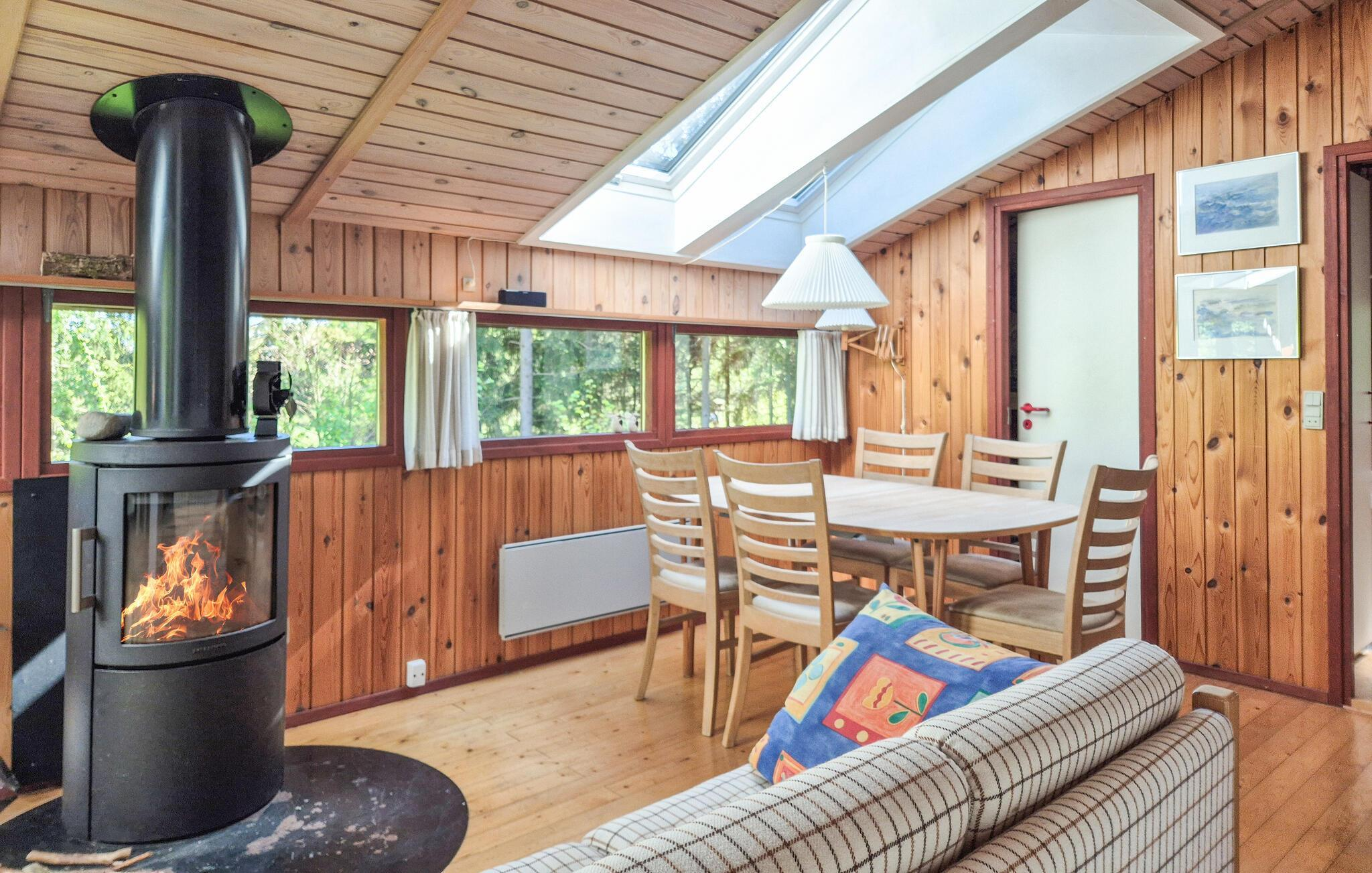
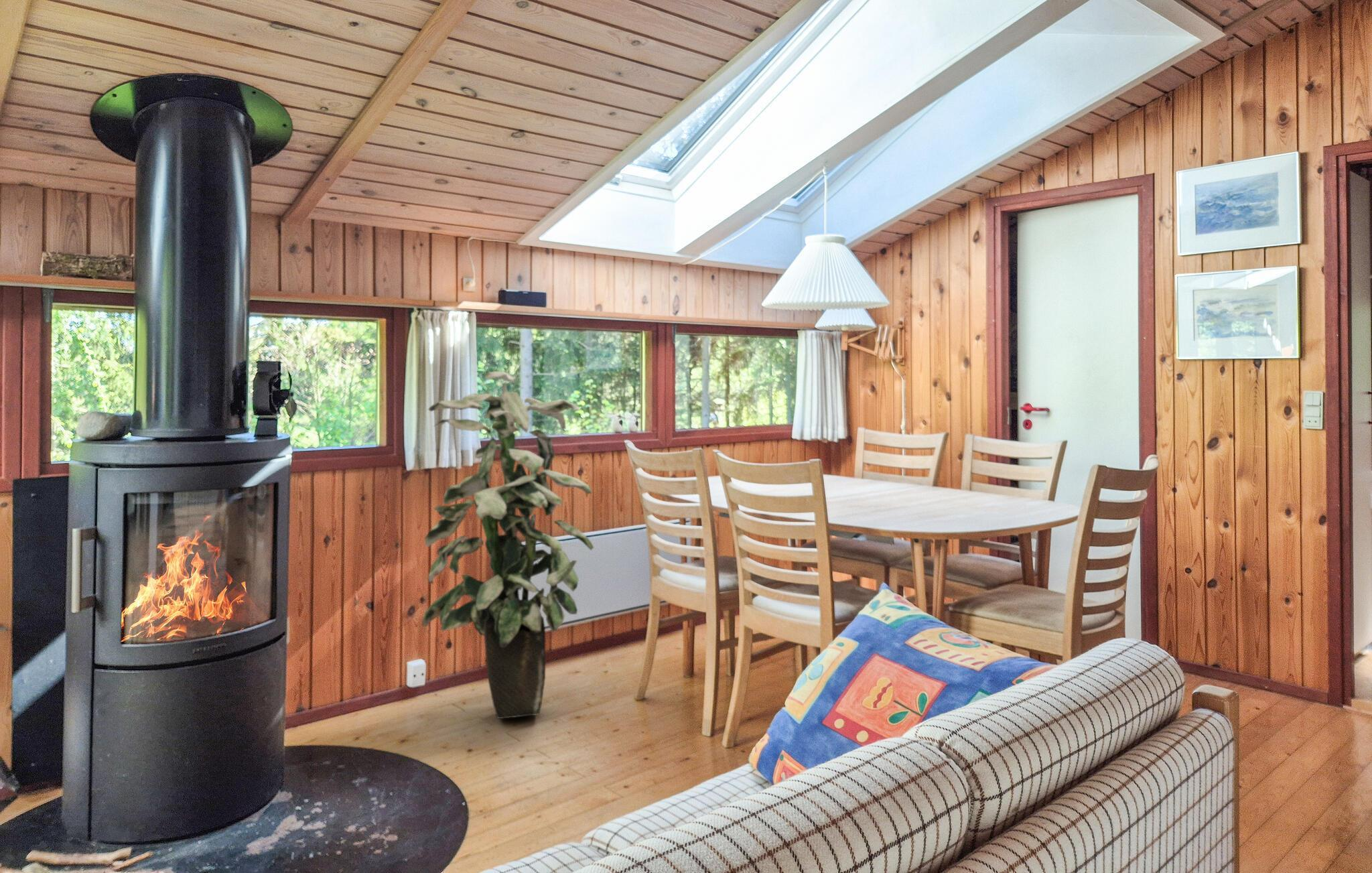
+ indoor plant [422,371,594,720]
